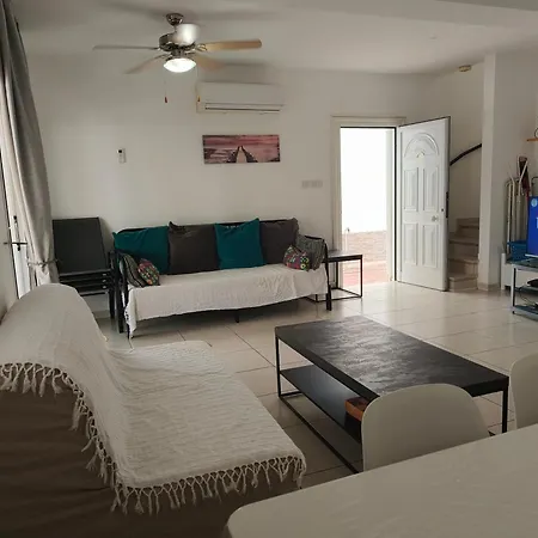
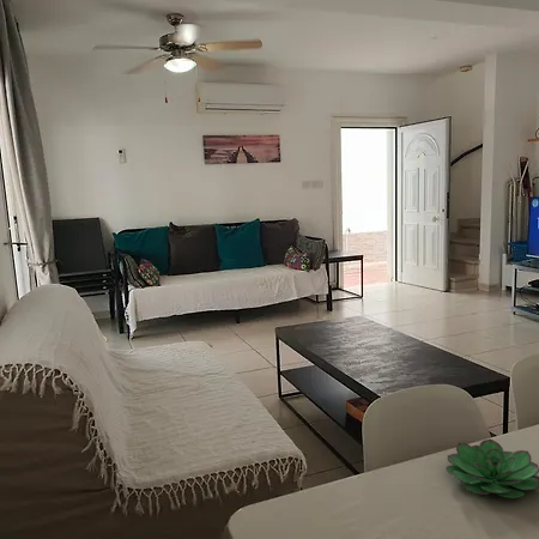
+ succulent plant [446,438,539,499]
